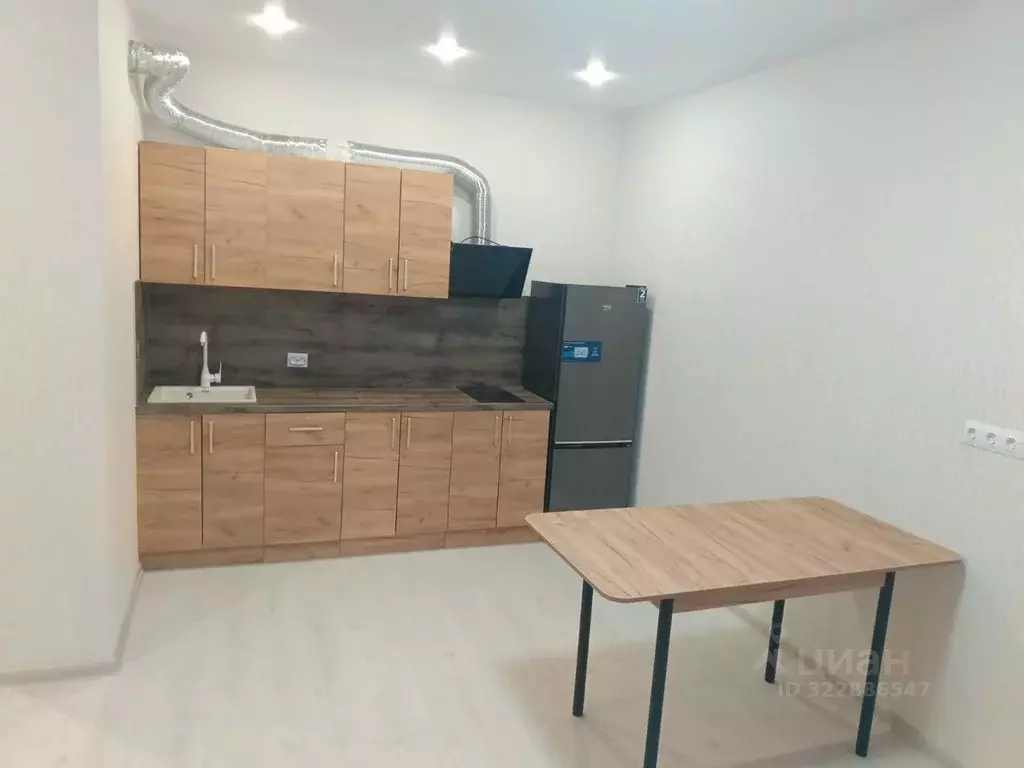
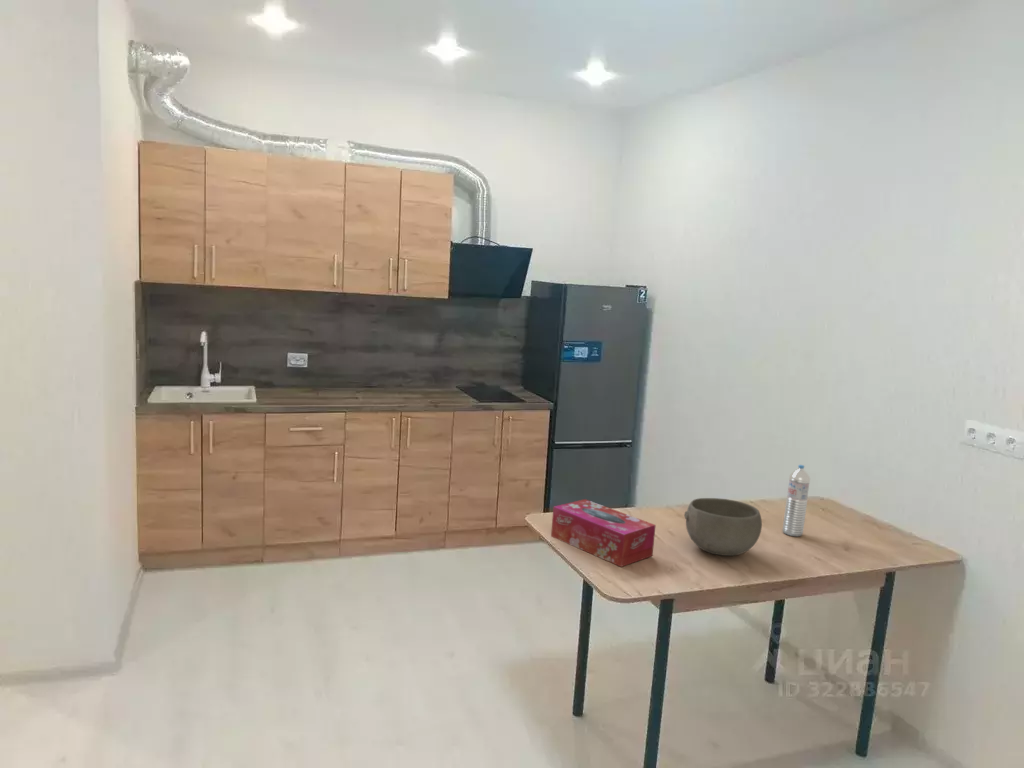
+ bowl [683,497,763,557]
+ tissue box [550,498,657,568]
+ water bottle [782,464,811,537]
